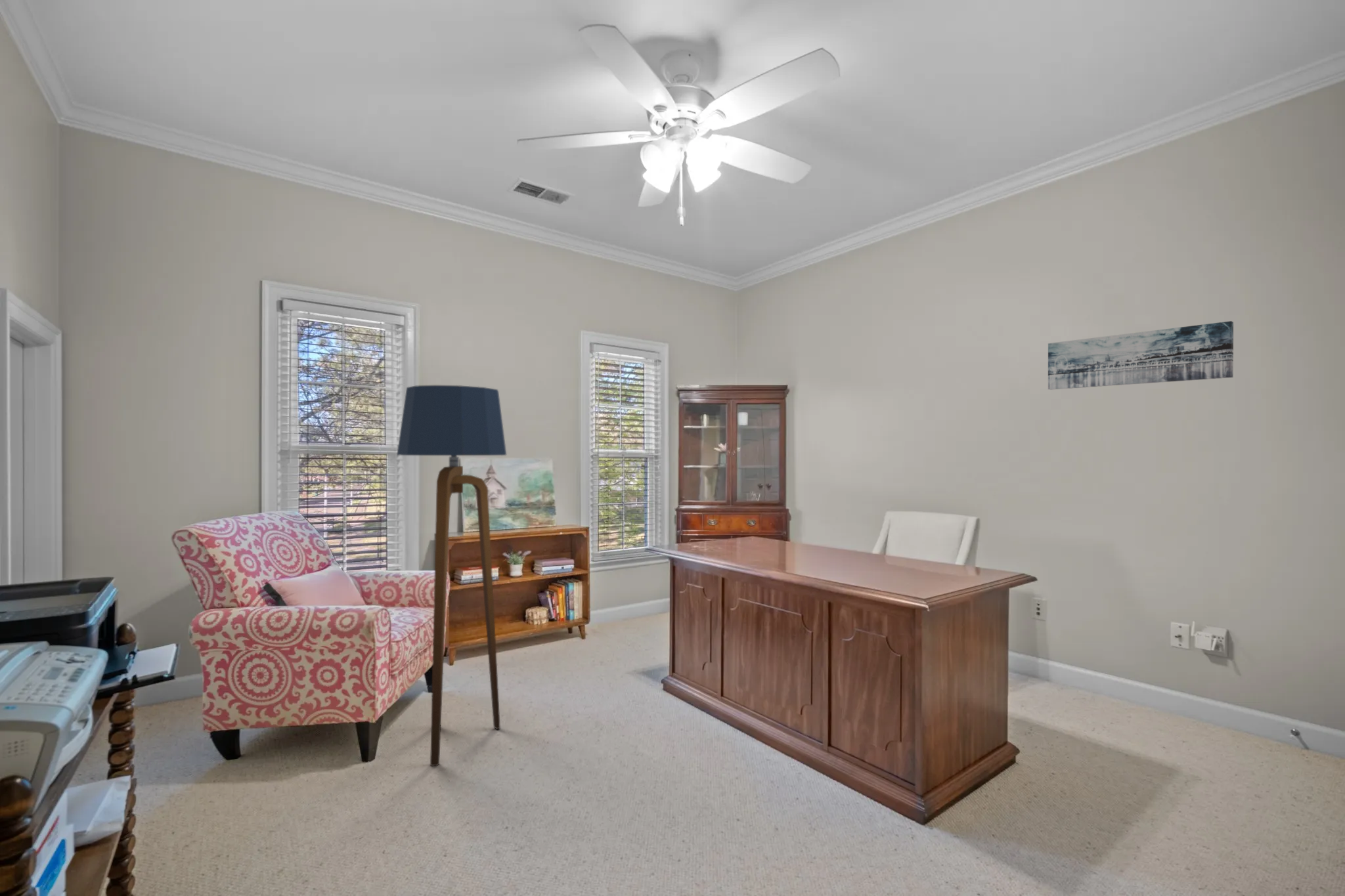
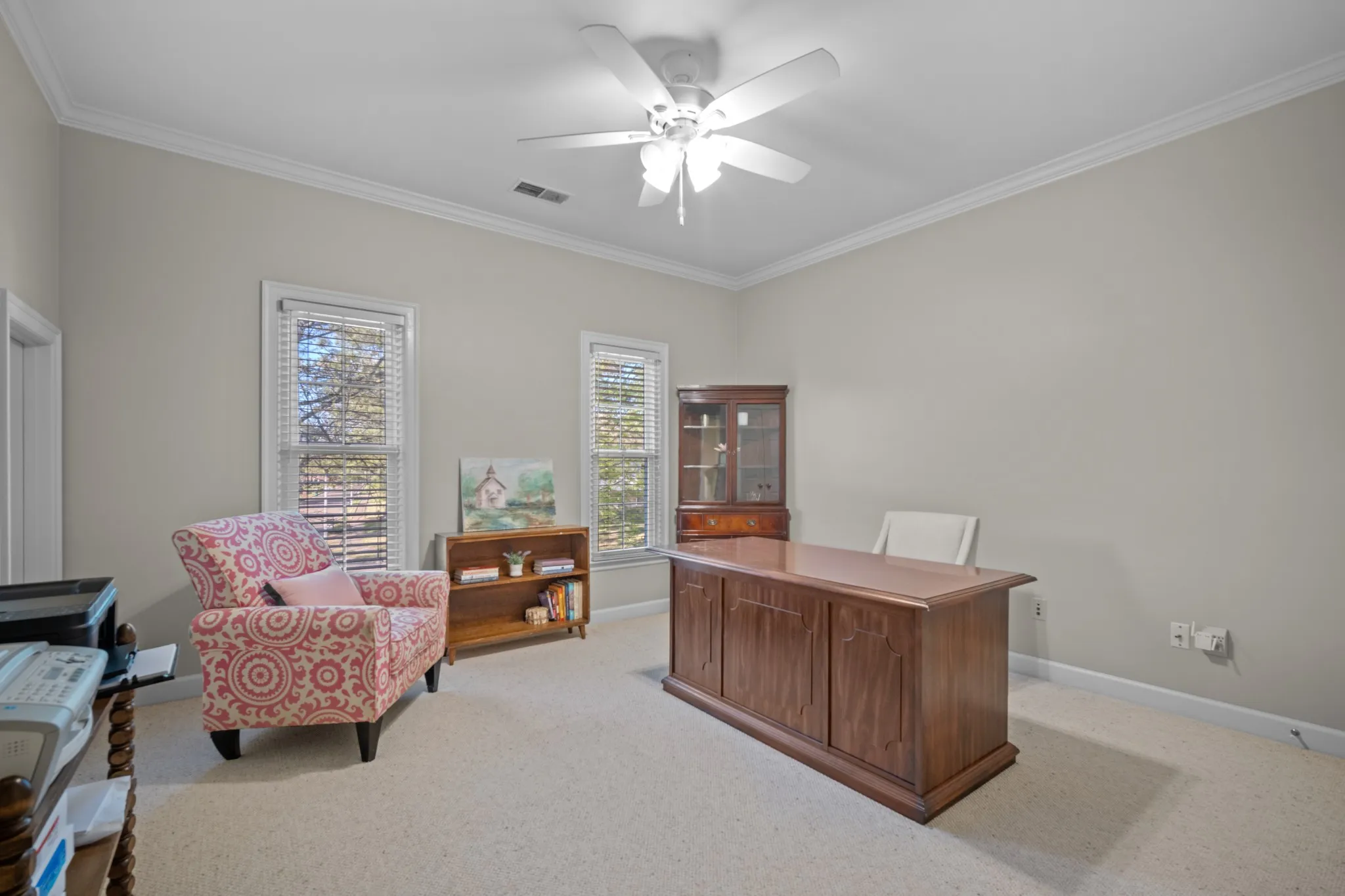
- wall art [1047,320,1234,391]
- floor lamp [396,385,507,767]
